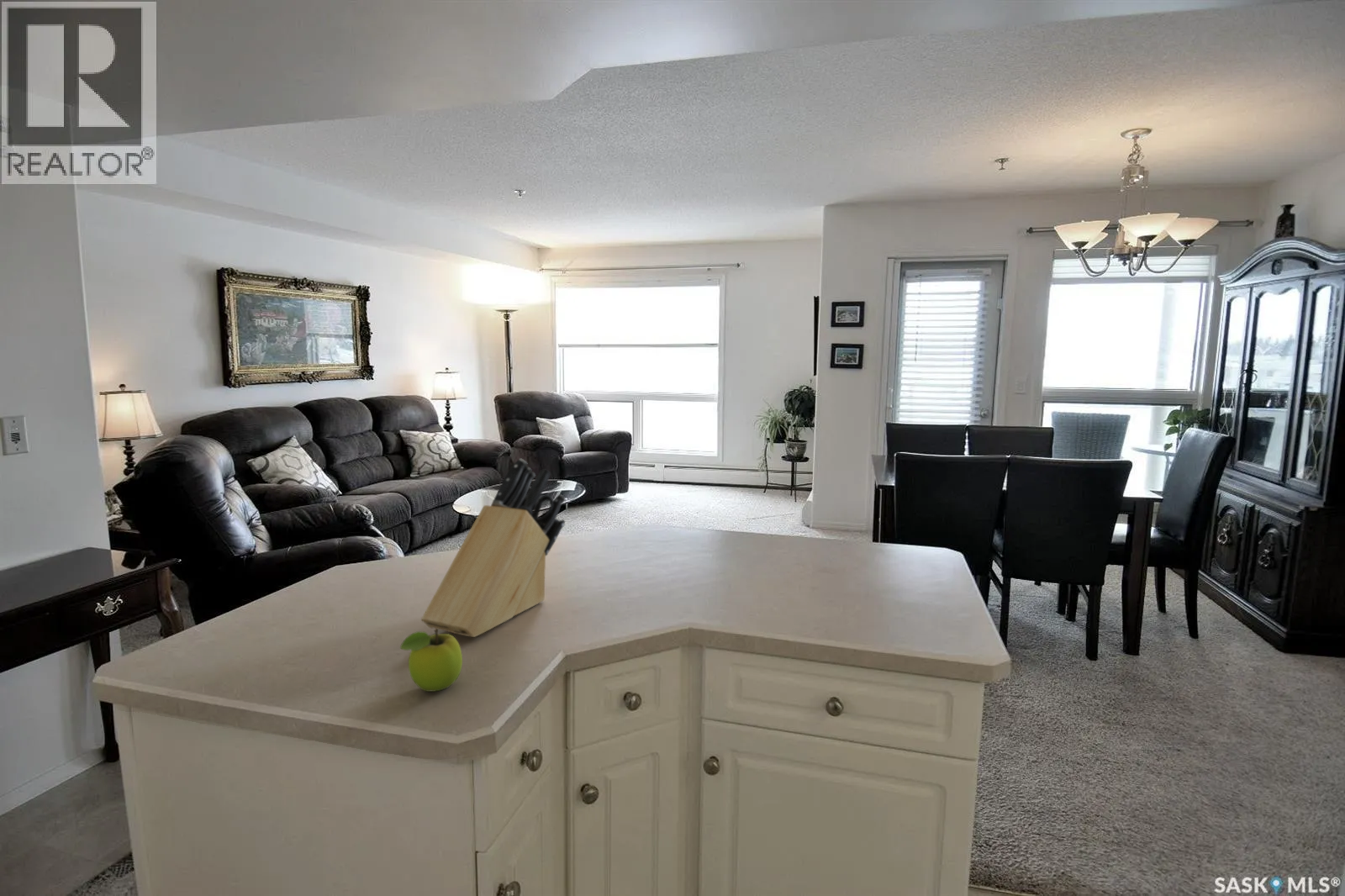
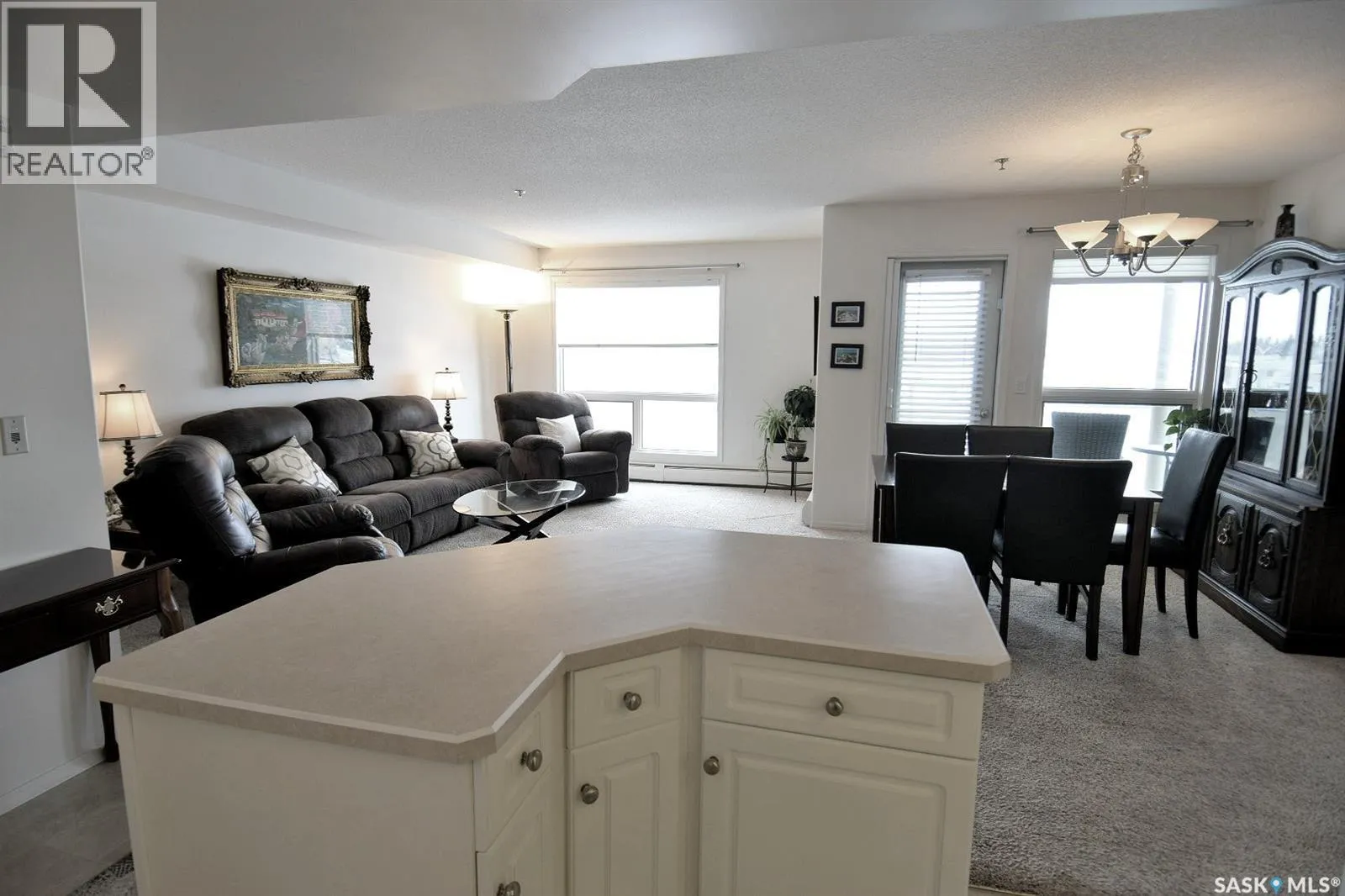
- fruit [399,629,463,693]
- knife block [420,457,567,638]
